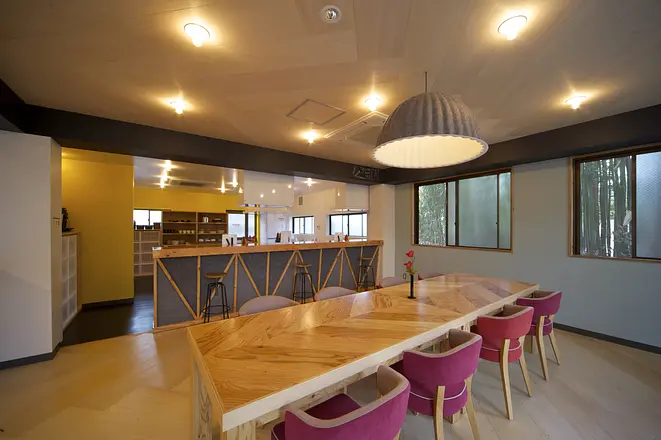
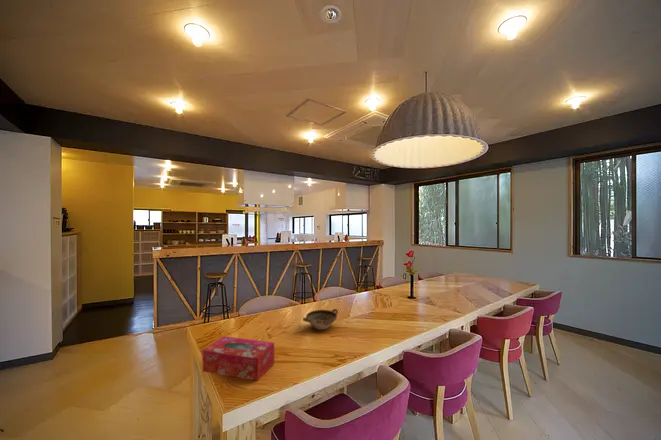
+ bowl [302,308,339,331]
+ tissue box [201,335,275,382]
